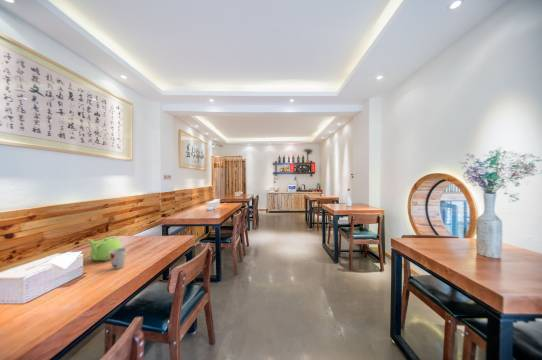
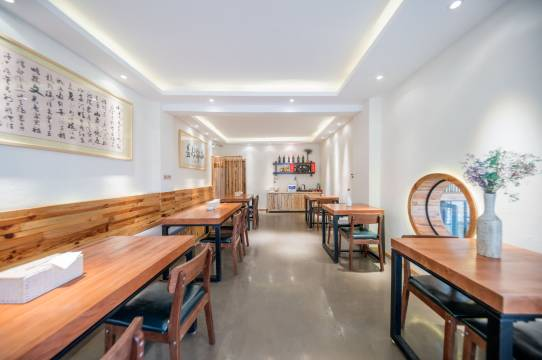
- cup [110,247,128,270]
- teapot [86,236,123,262]
